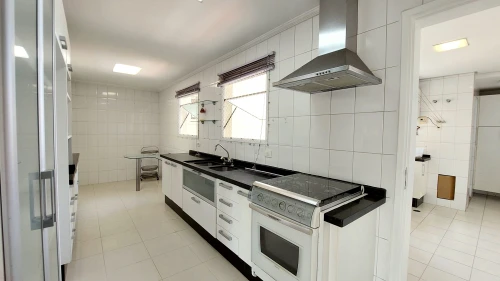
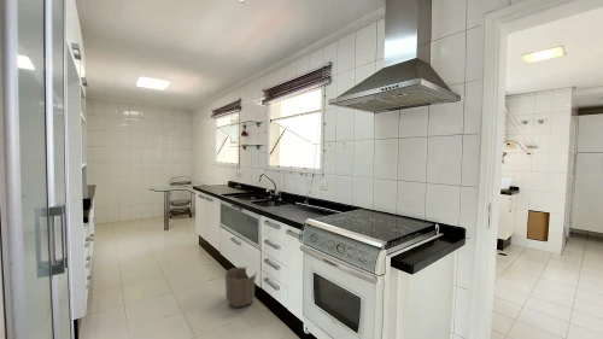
+ waste basket [223,265,257,308]
